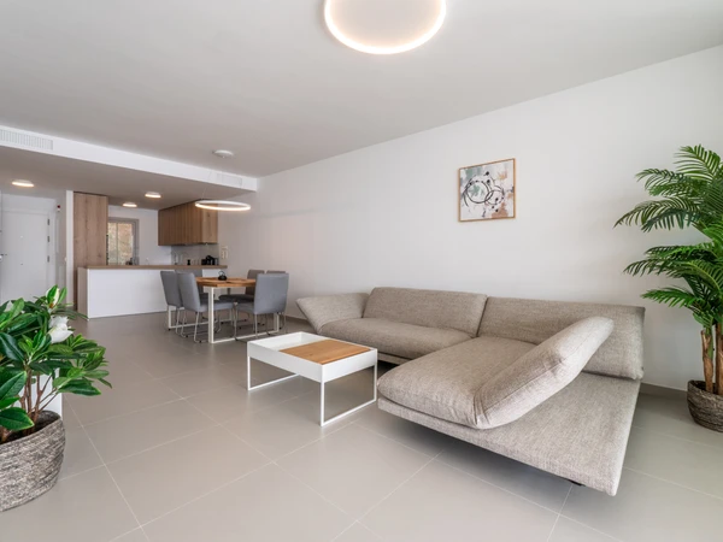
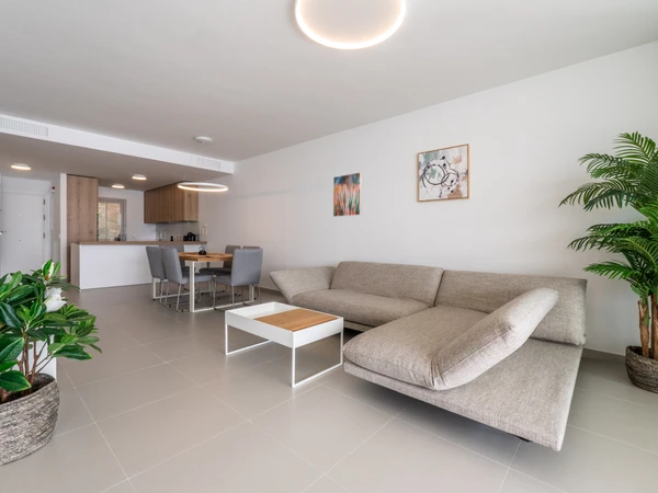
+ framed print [332,171,363,218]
